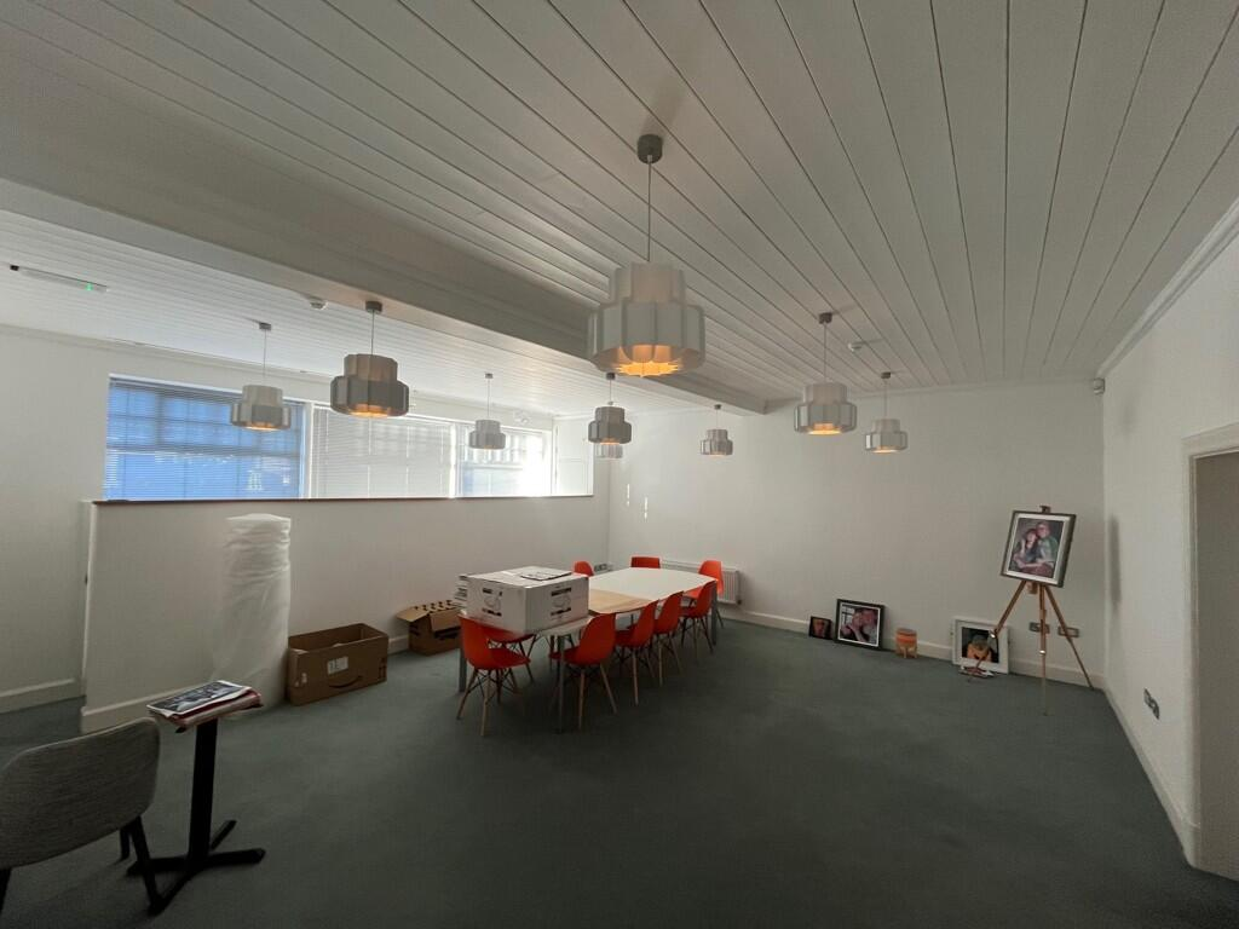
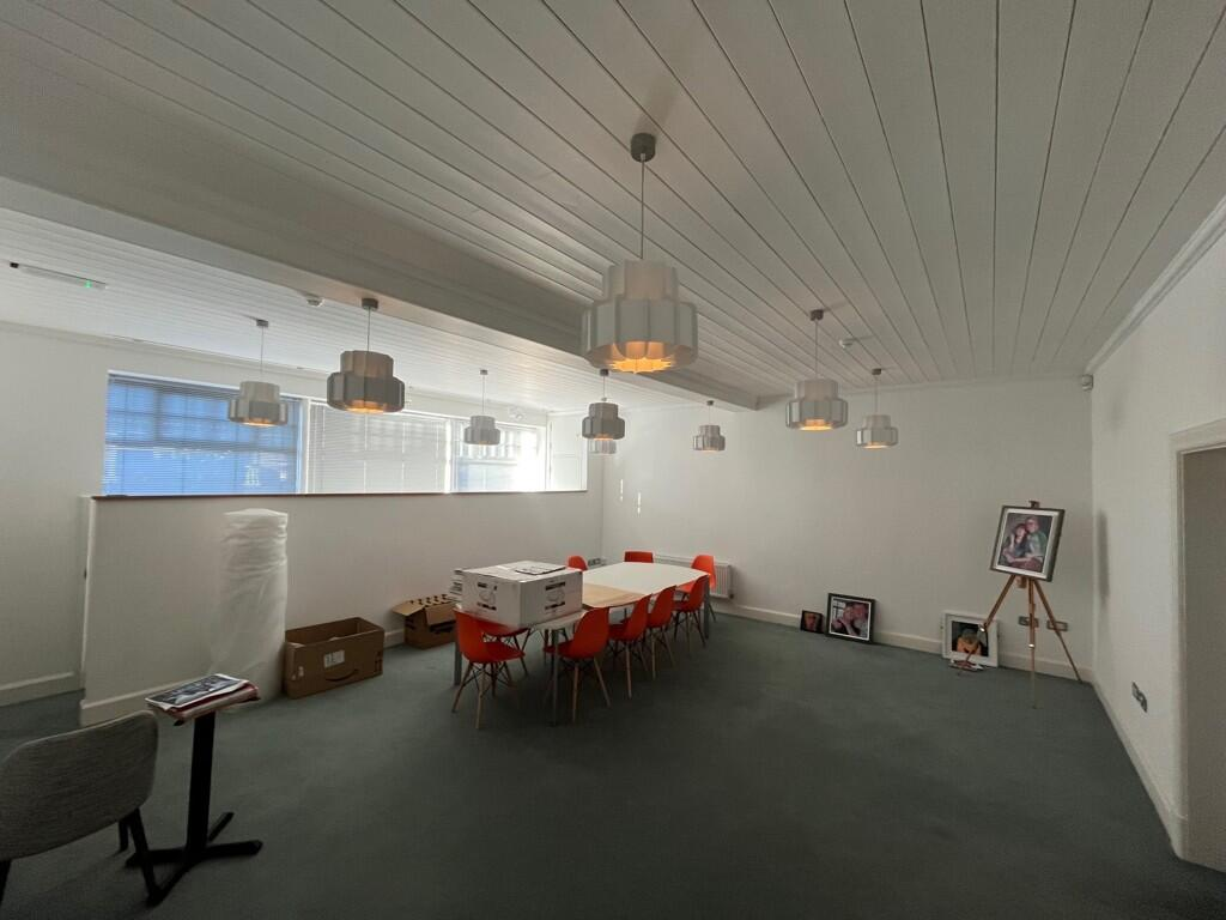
- planter [894,627,918,659]
